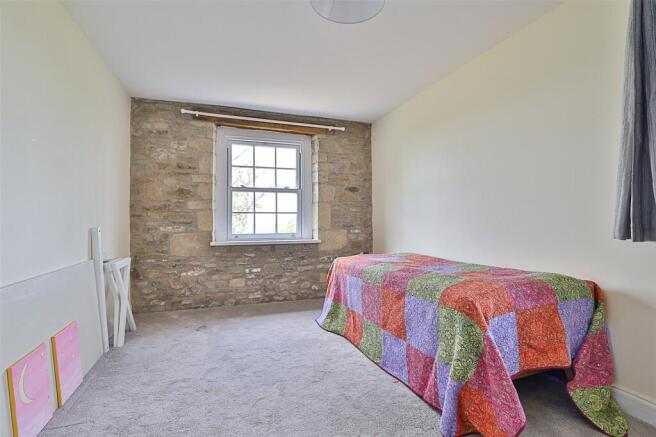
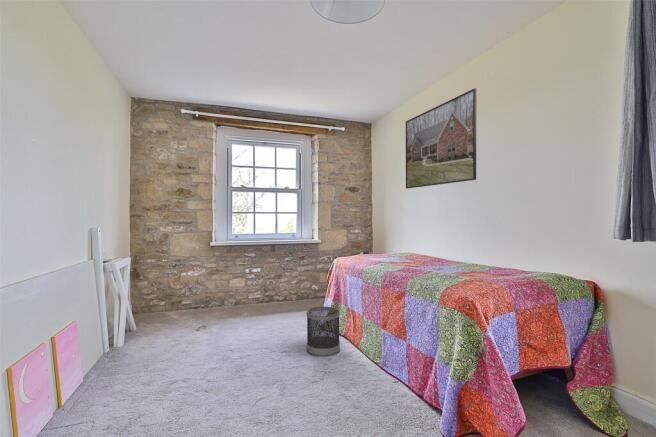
+ wastebasket [306,306,341,357]
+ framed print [405,87,477,190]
